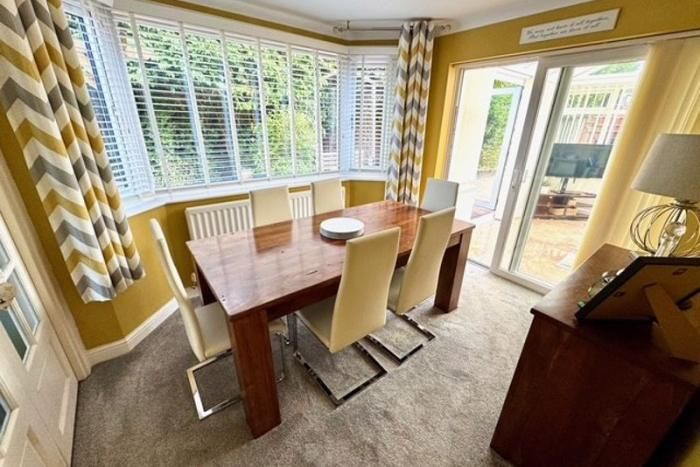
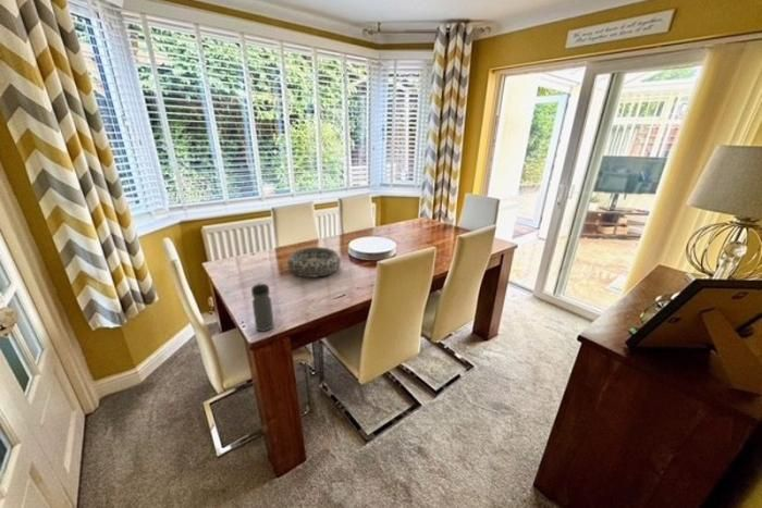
+ decorative bowl [286,246,342,278]
+ water bottle [250,281,275,332]
